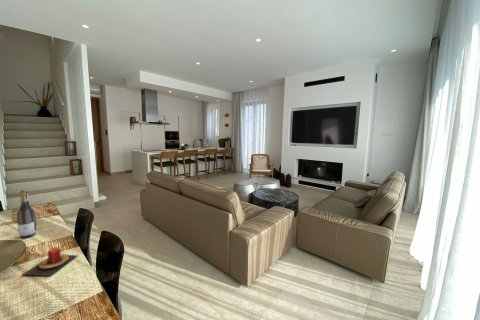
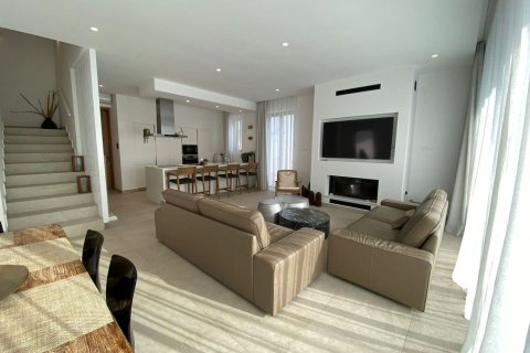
- wine bottle [16,189,38,239]
- candle [21,246,79,277]
